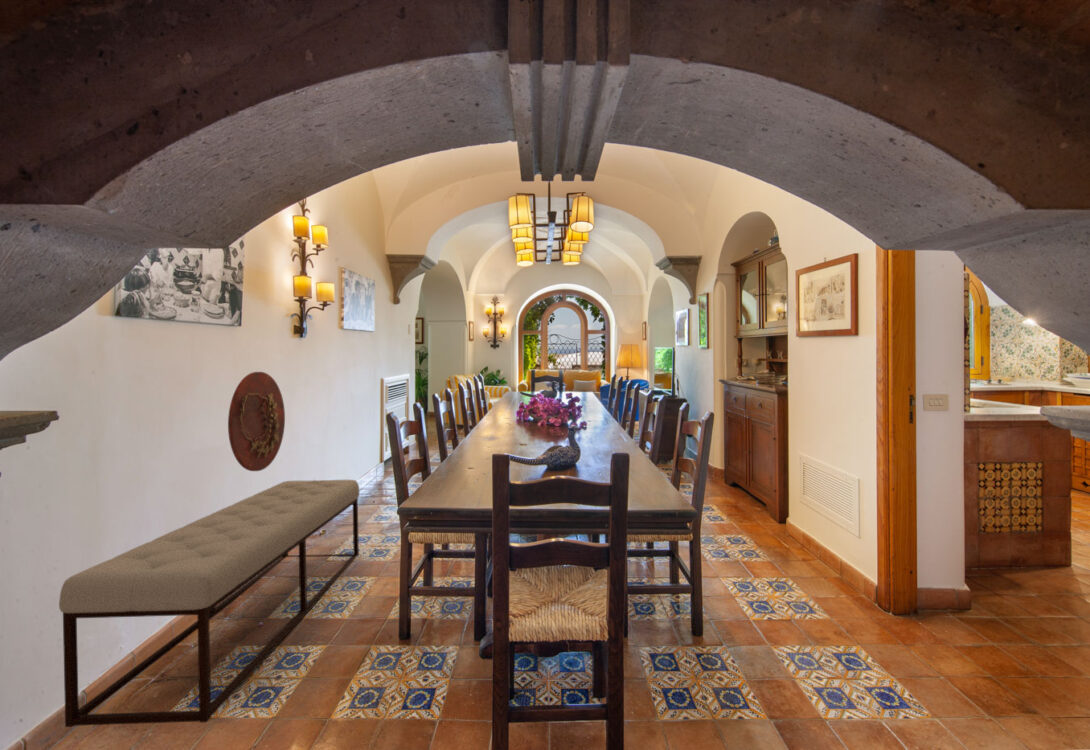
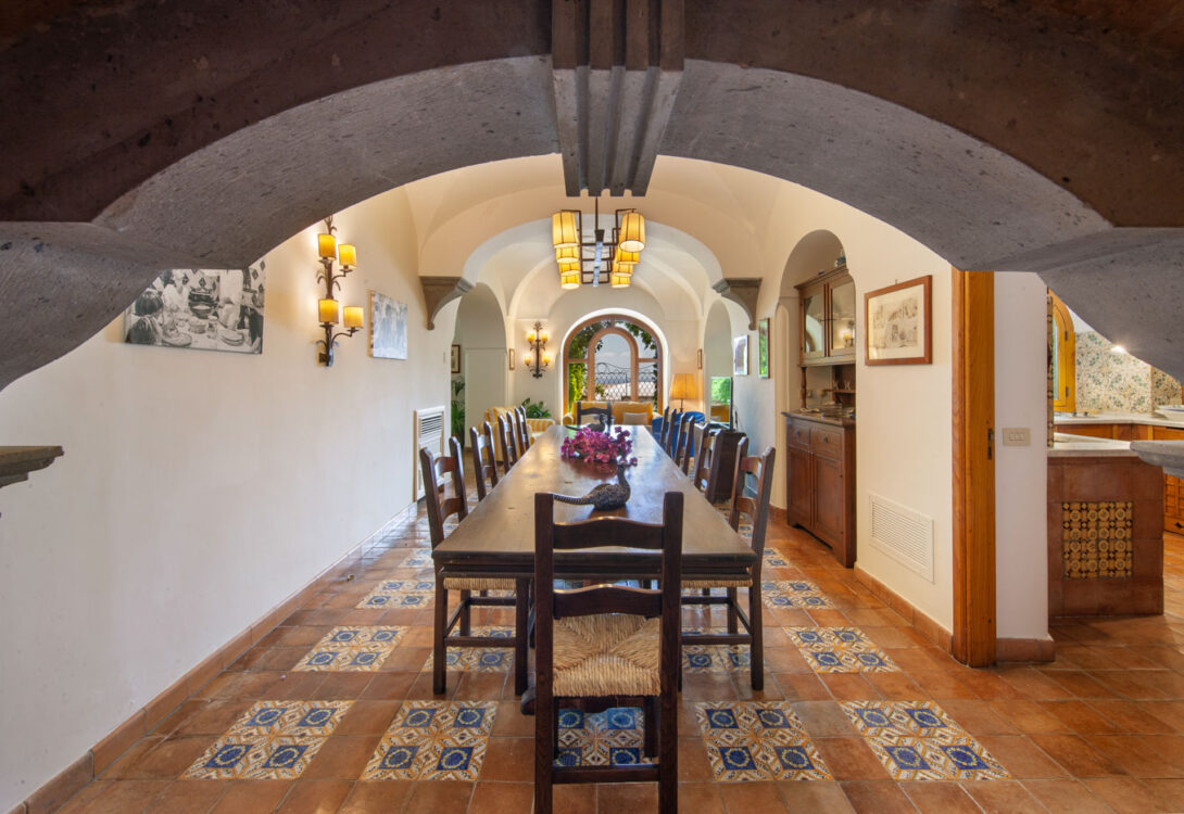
- decorative platter [227,371,286,472]
- bench [58,479,360,728]
